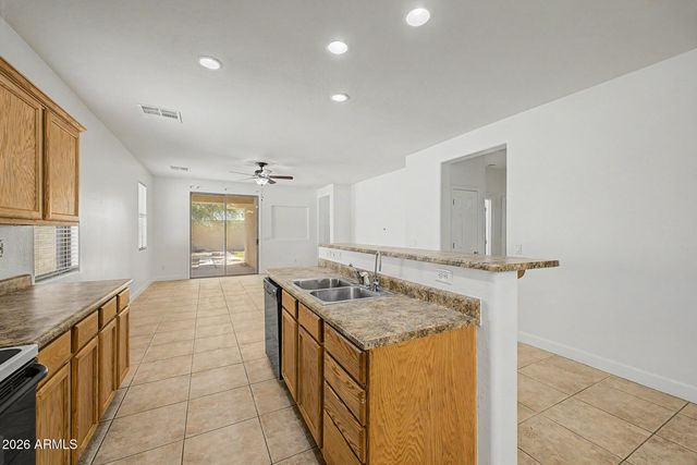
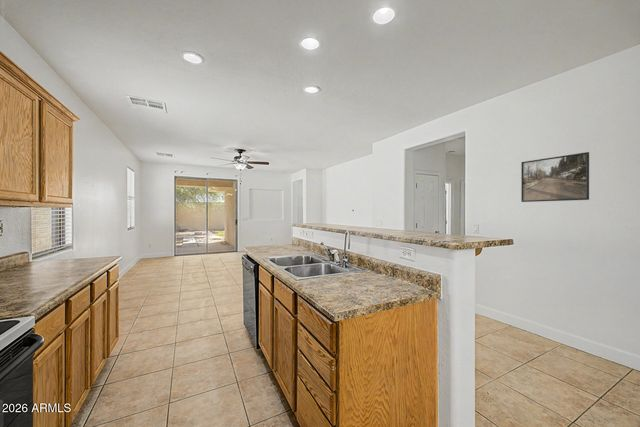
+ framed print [520,151,590,203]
